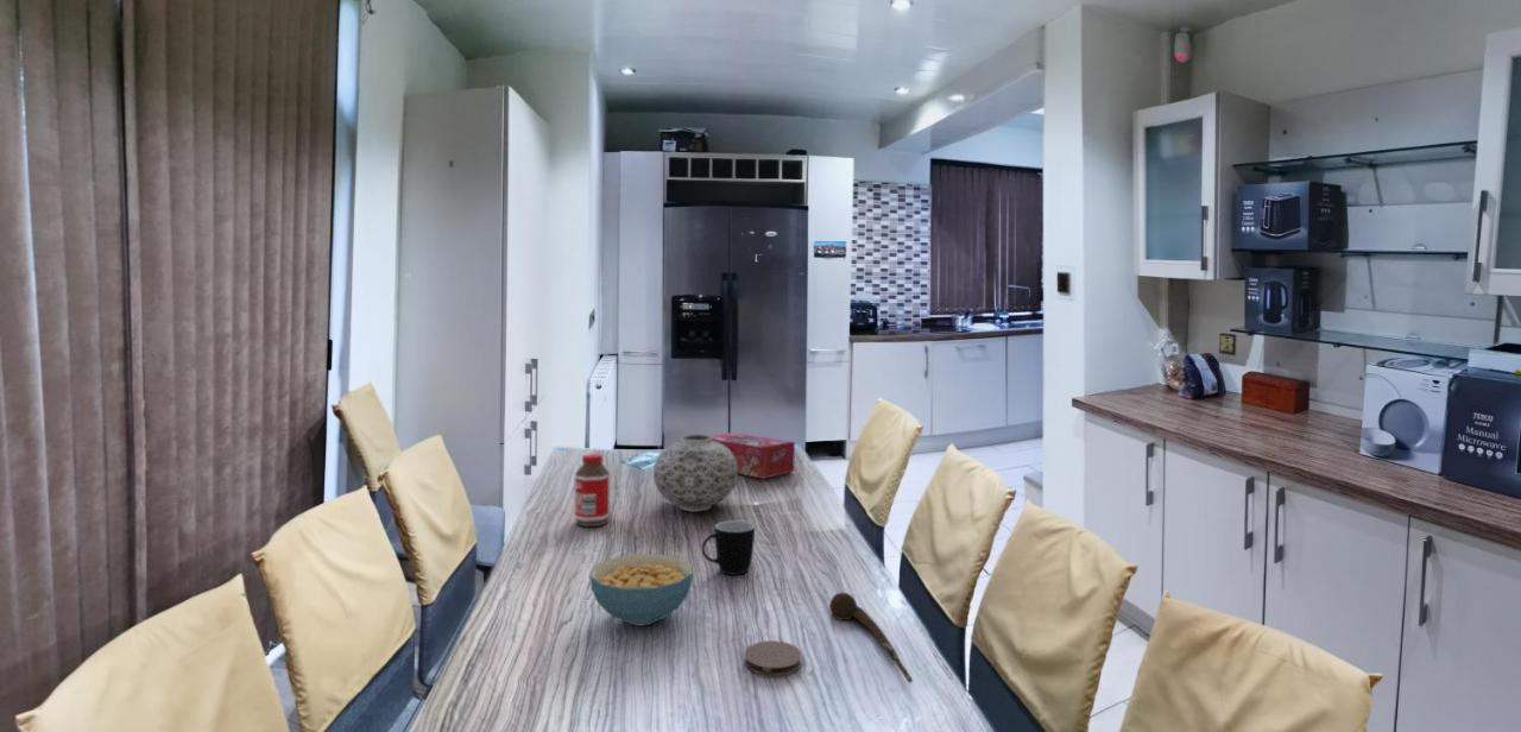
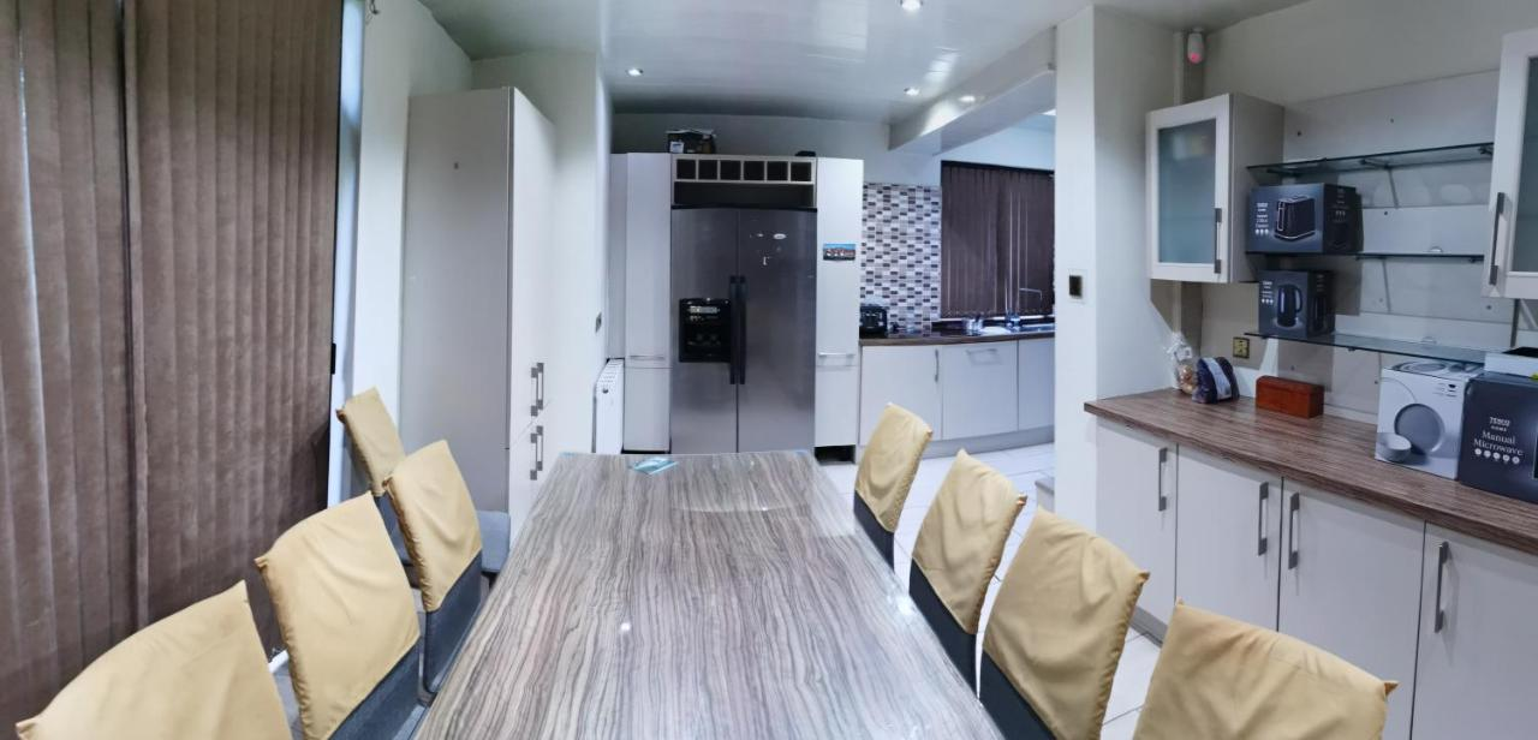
- bottle [574,453,611,528]
- cereal bowl [588,553,694,627]
- mug [701,519,756,575]
- tissue box [711,431,796,480]
- vase [652,434,739,513]
- spoon [828,592,914,684]
- coaster [744,639,803,677]
